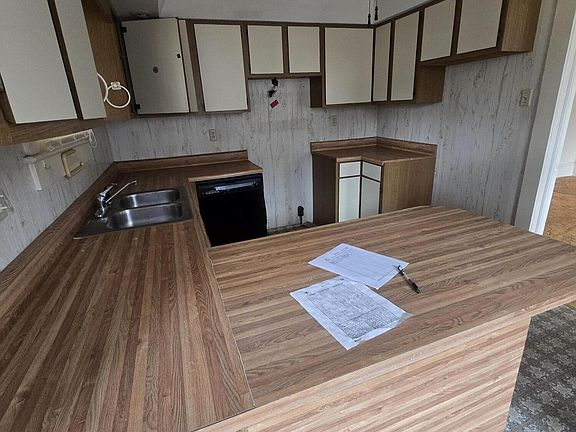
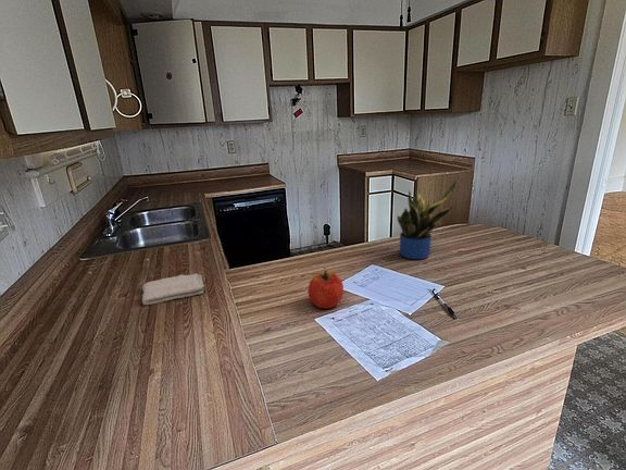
+ potted plant [396,180,458,260]
+ washcloth [141,273,205,306]
+ apple [306,270,345,310]
